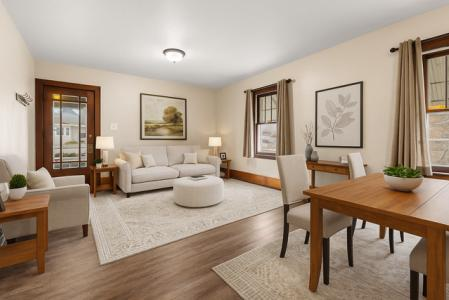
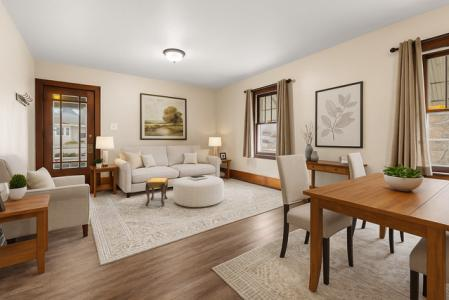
+ footstool [144,177,169,207]
